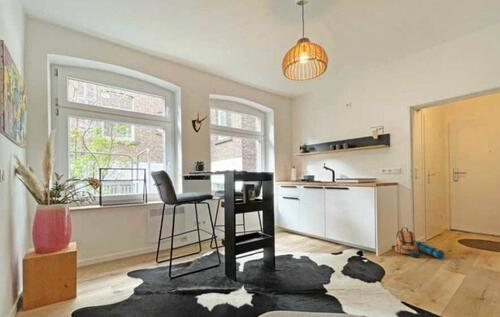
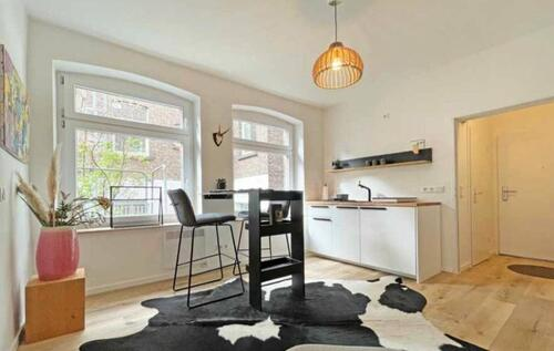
- backpack [390,226,445,260]
